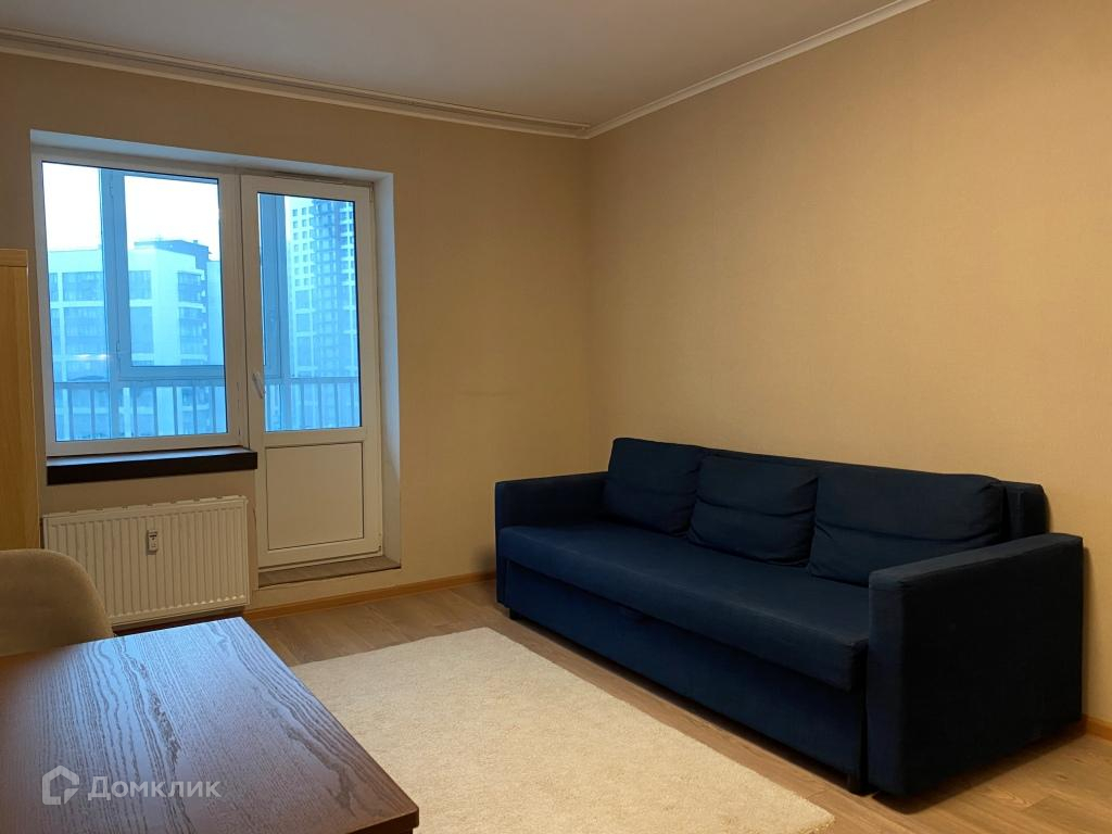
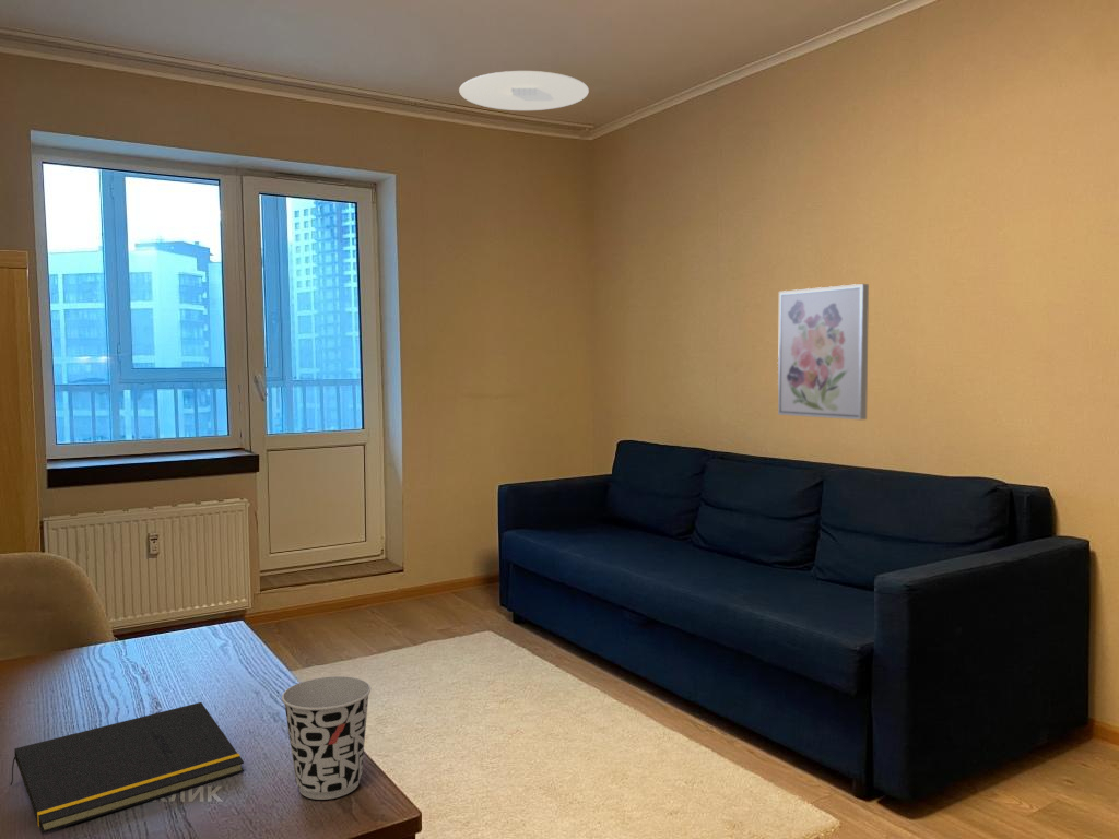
+ wall art [777,283,870,421]
+ cup [281,675,372,801]
+ ceiling light [458,70,590,111]
+ notepad [9,701,245,835]
